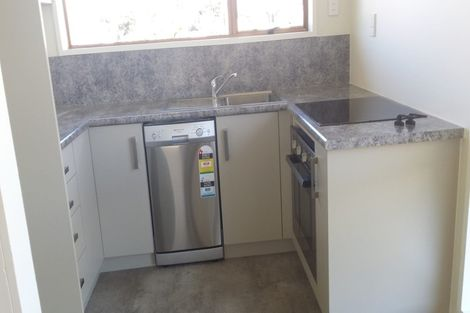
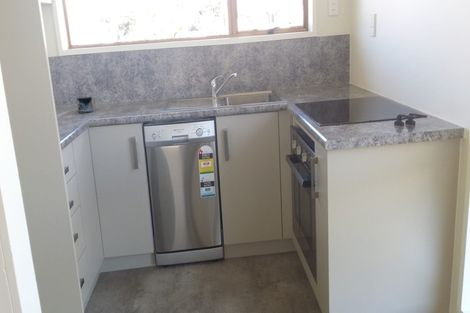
+ mug [76,96,97,114]
